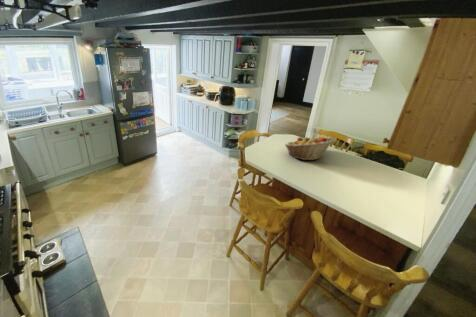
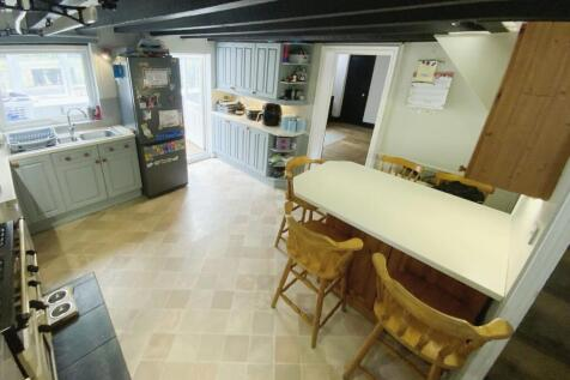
- fruit basket [284,136,335,161]
